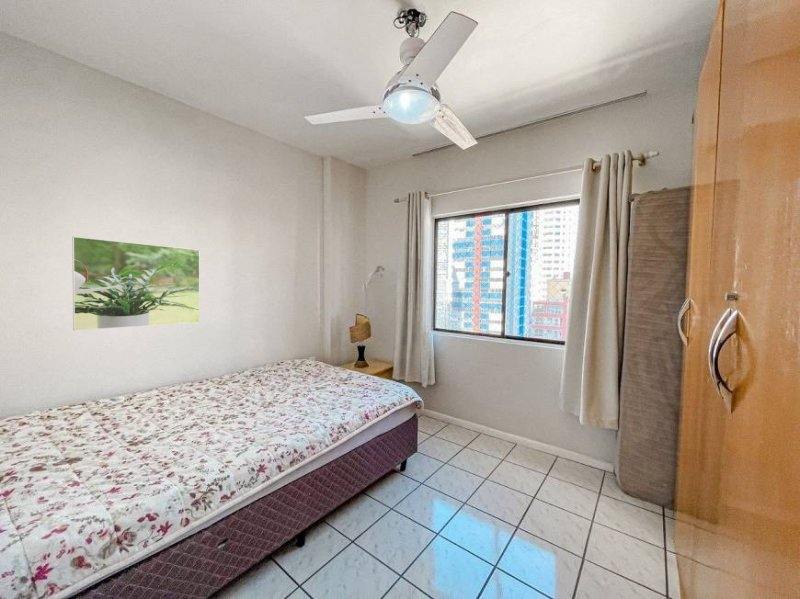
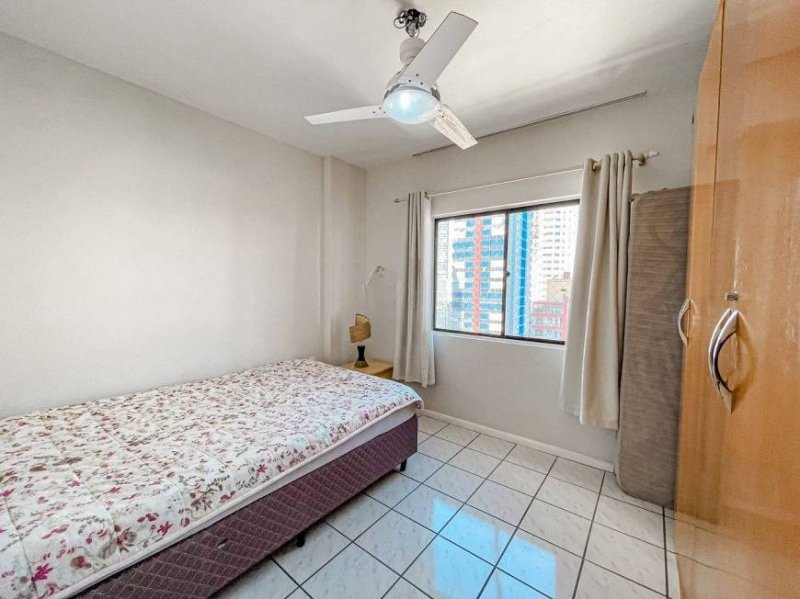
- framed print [71,236,201,332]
